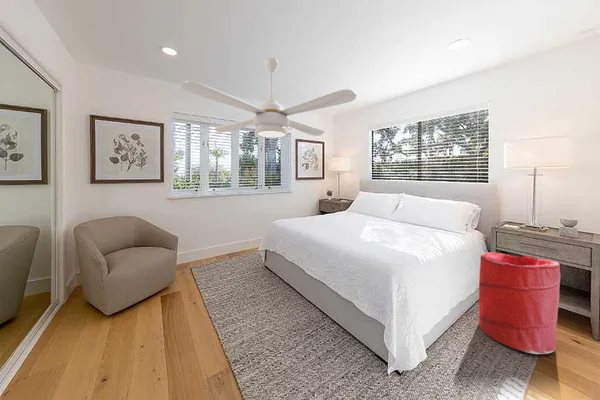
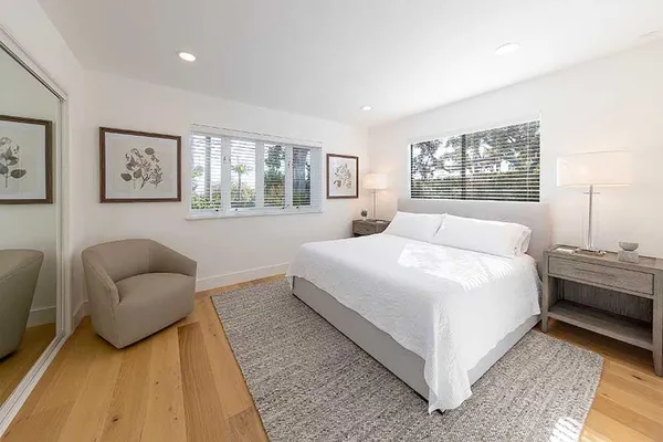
- ceiling fan [179,57,357,139]
- laundry hamper [478,251,561,355]
